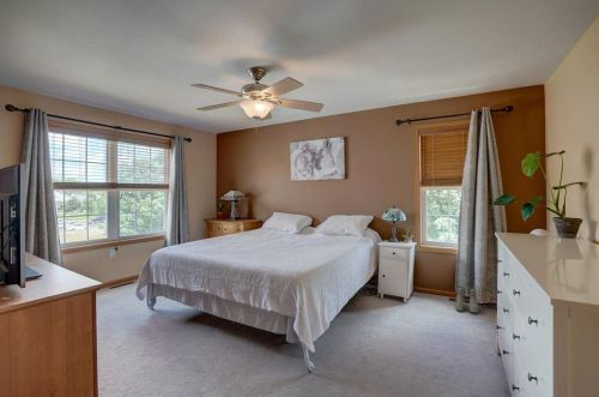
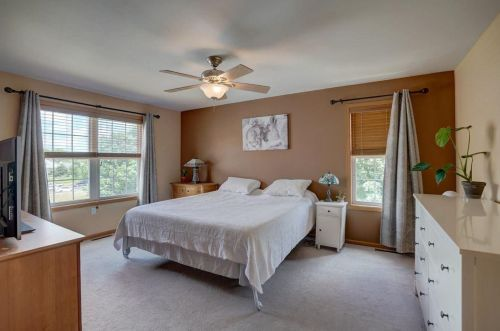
- boots [454,285,479,314]
